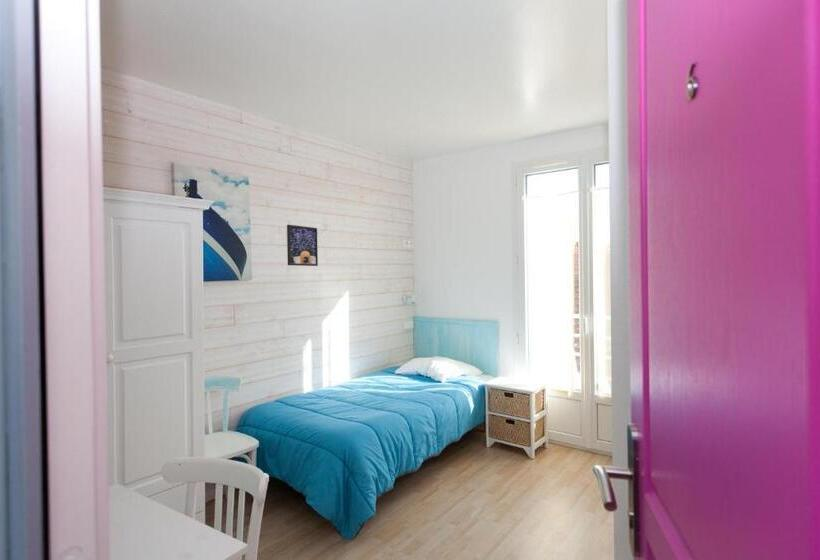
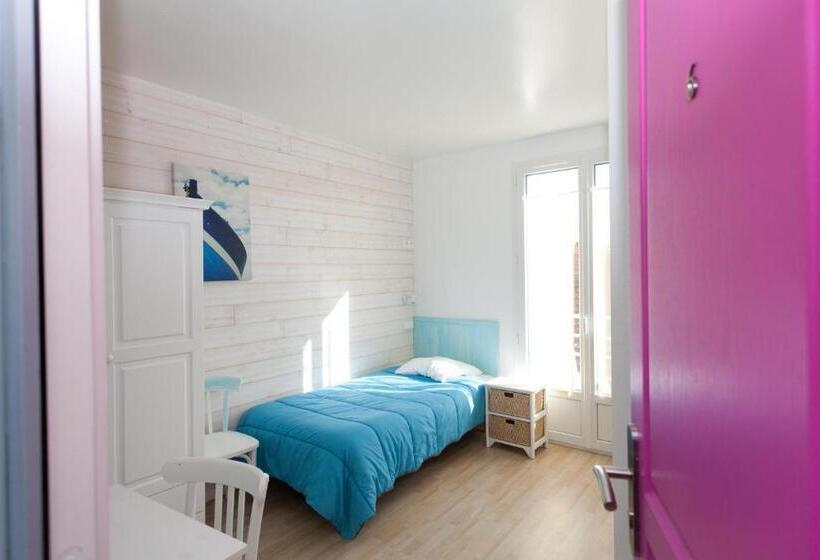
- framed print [286,224,319,267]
